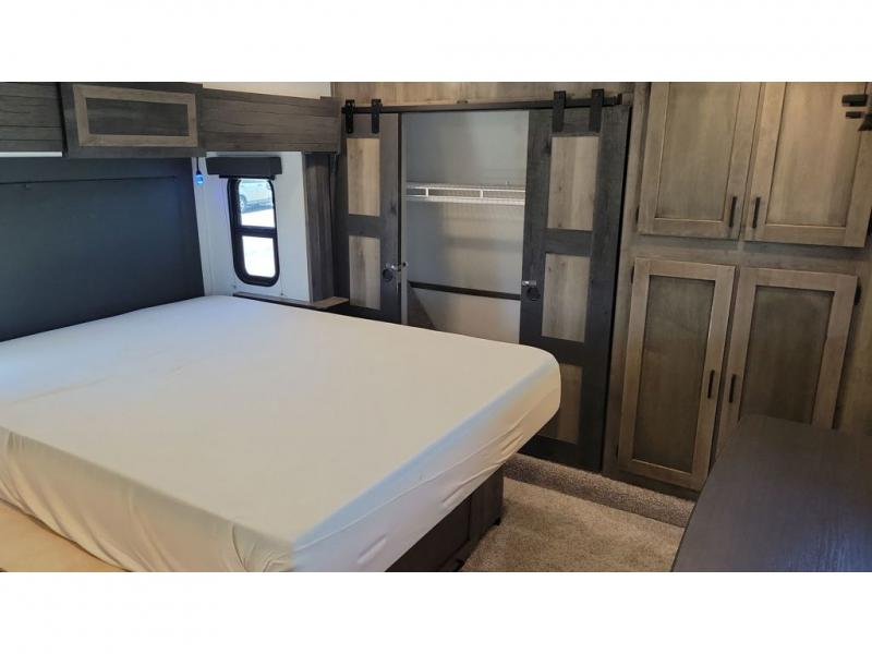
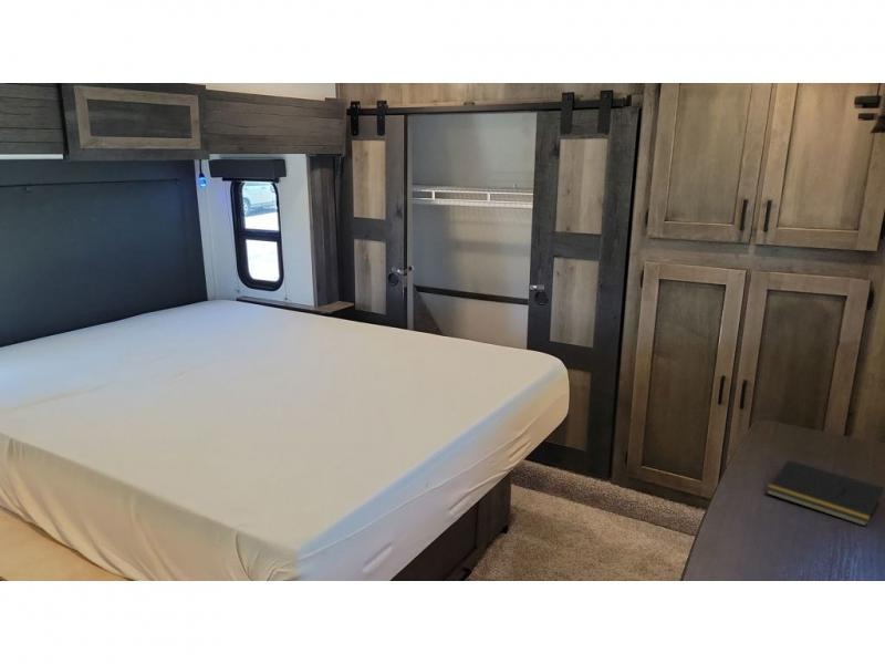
+ notepad [766,459,885,528]
